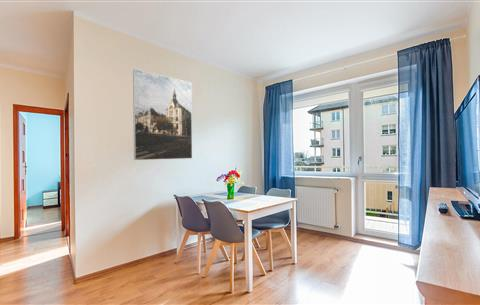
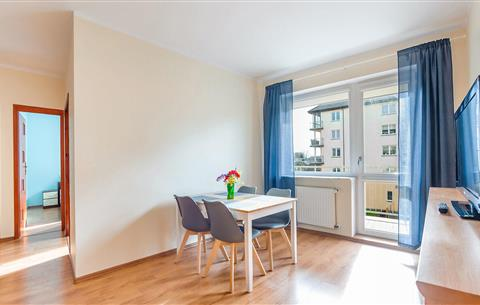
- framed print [132,68,193,161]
